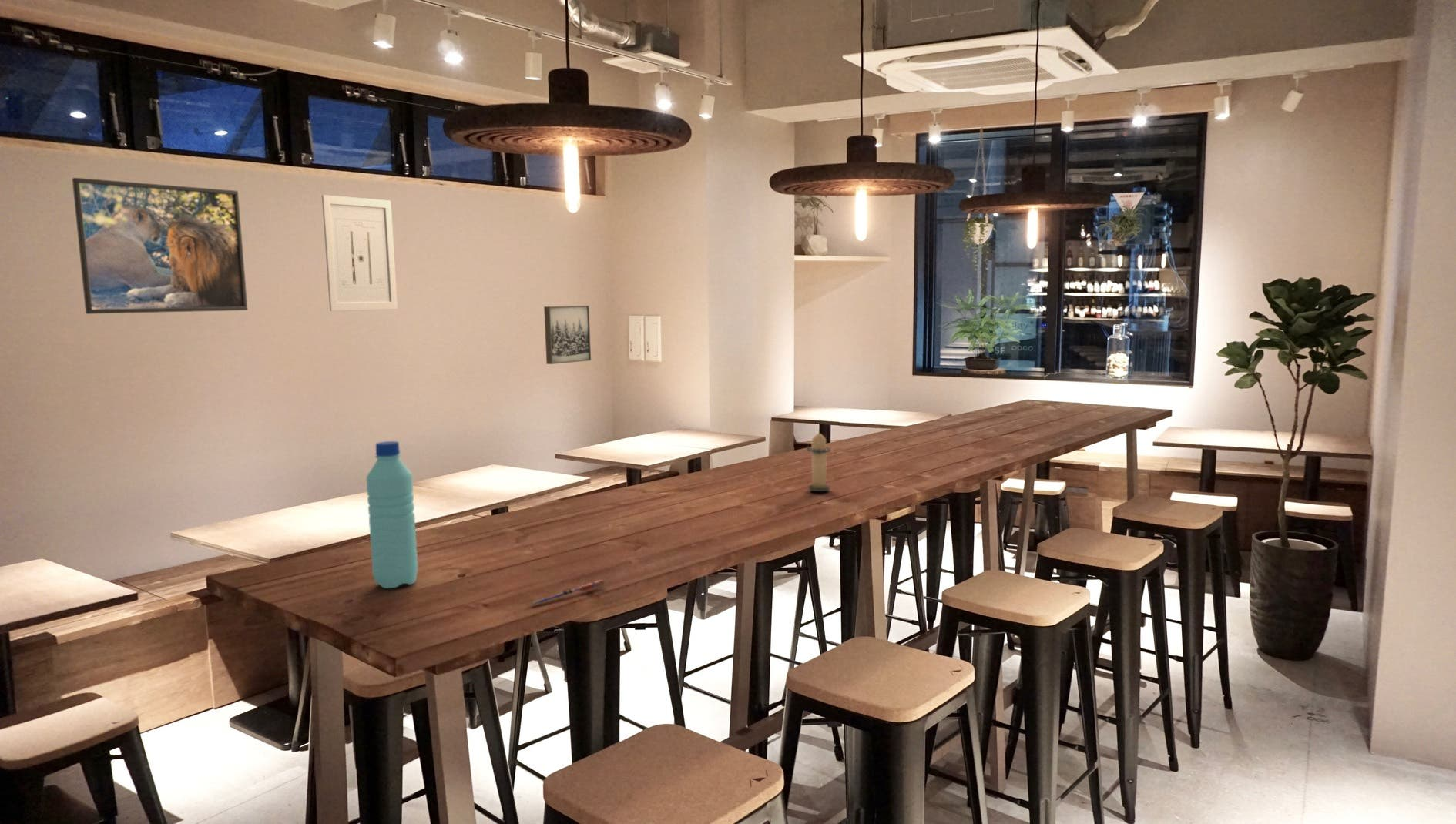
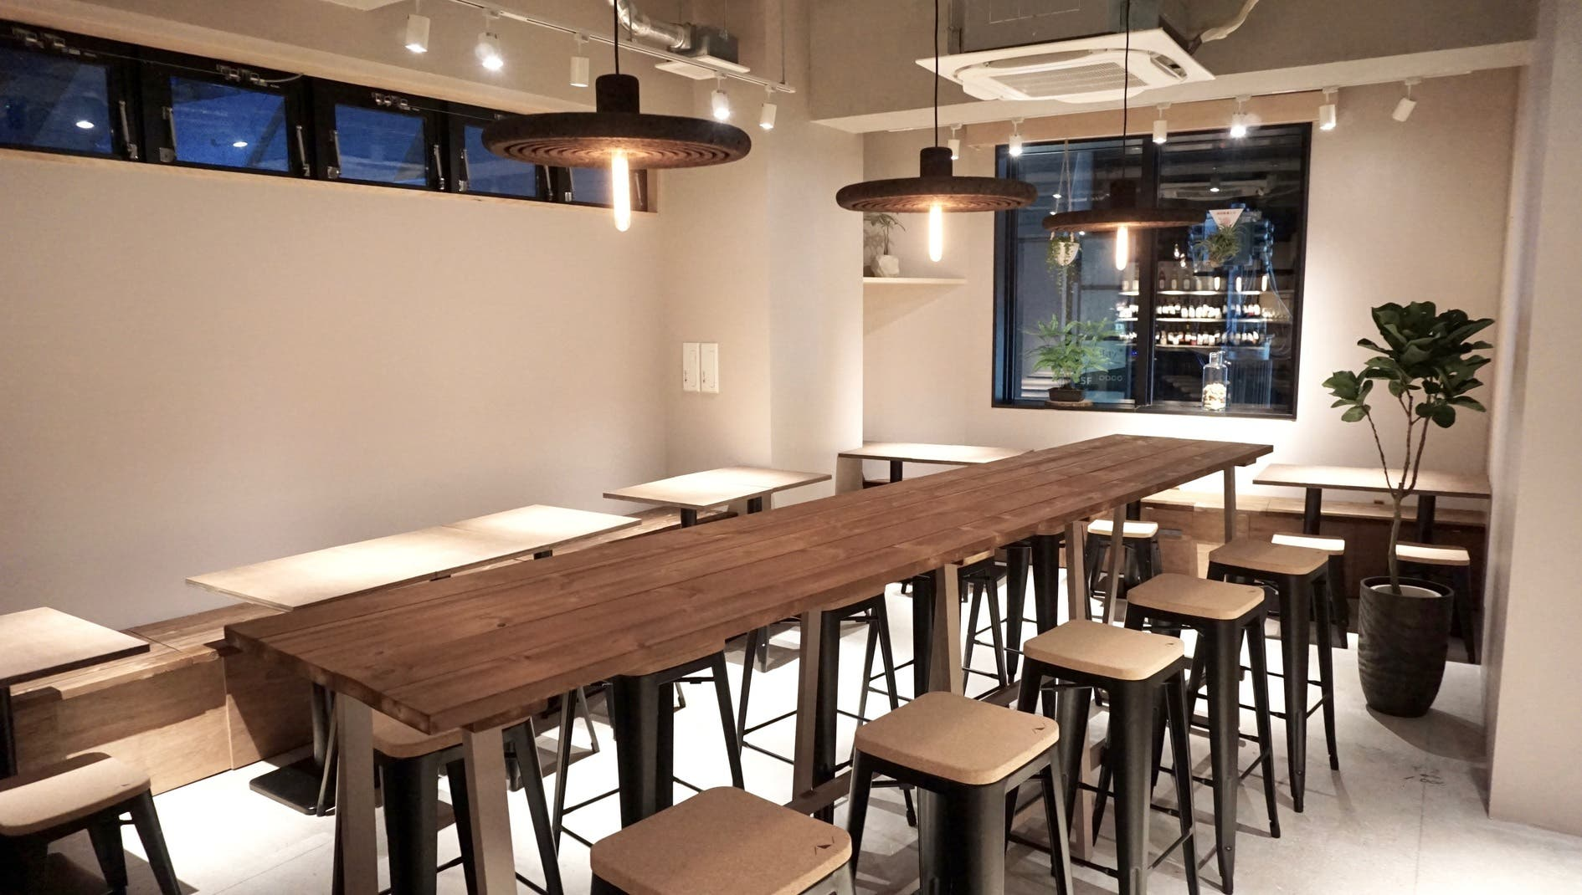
- water bottle [366,440,418,589]
- wall art [543,305,592,365]
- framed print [72,177,248,315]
- wall art [321,194,398,312]
- candle [806,429,834,492]
- pen [530,579,606,606]
